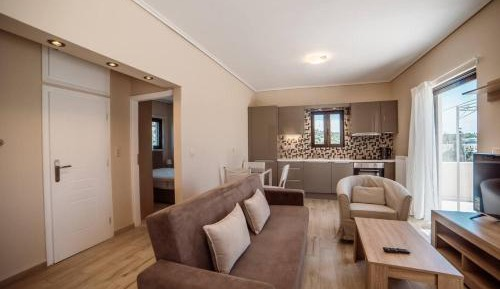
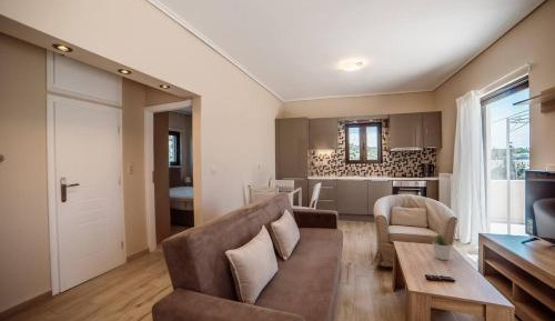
+ potted plant [432,232,453,261]
